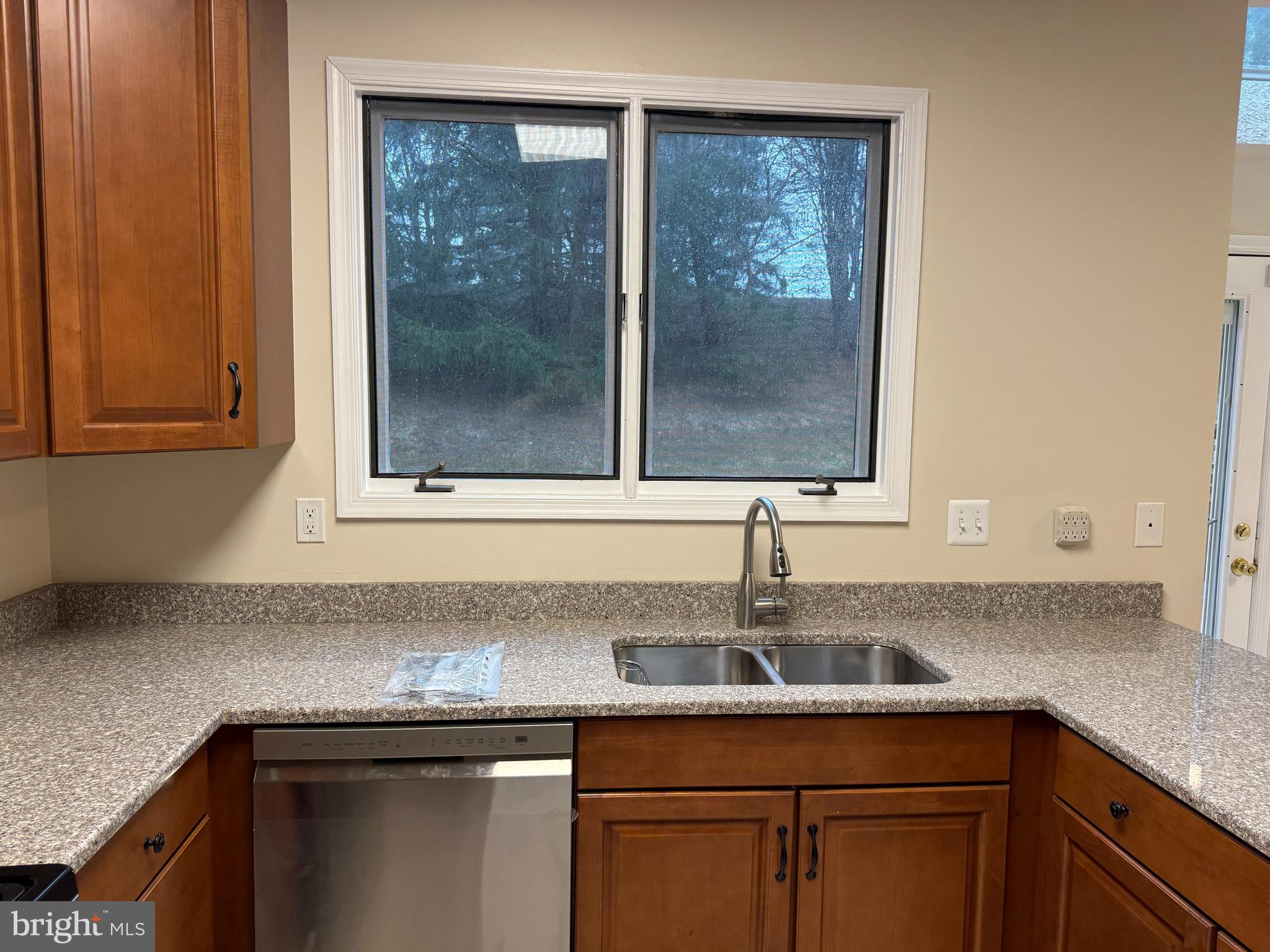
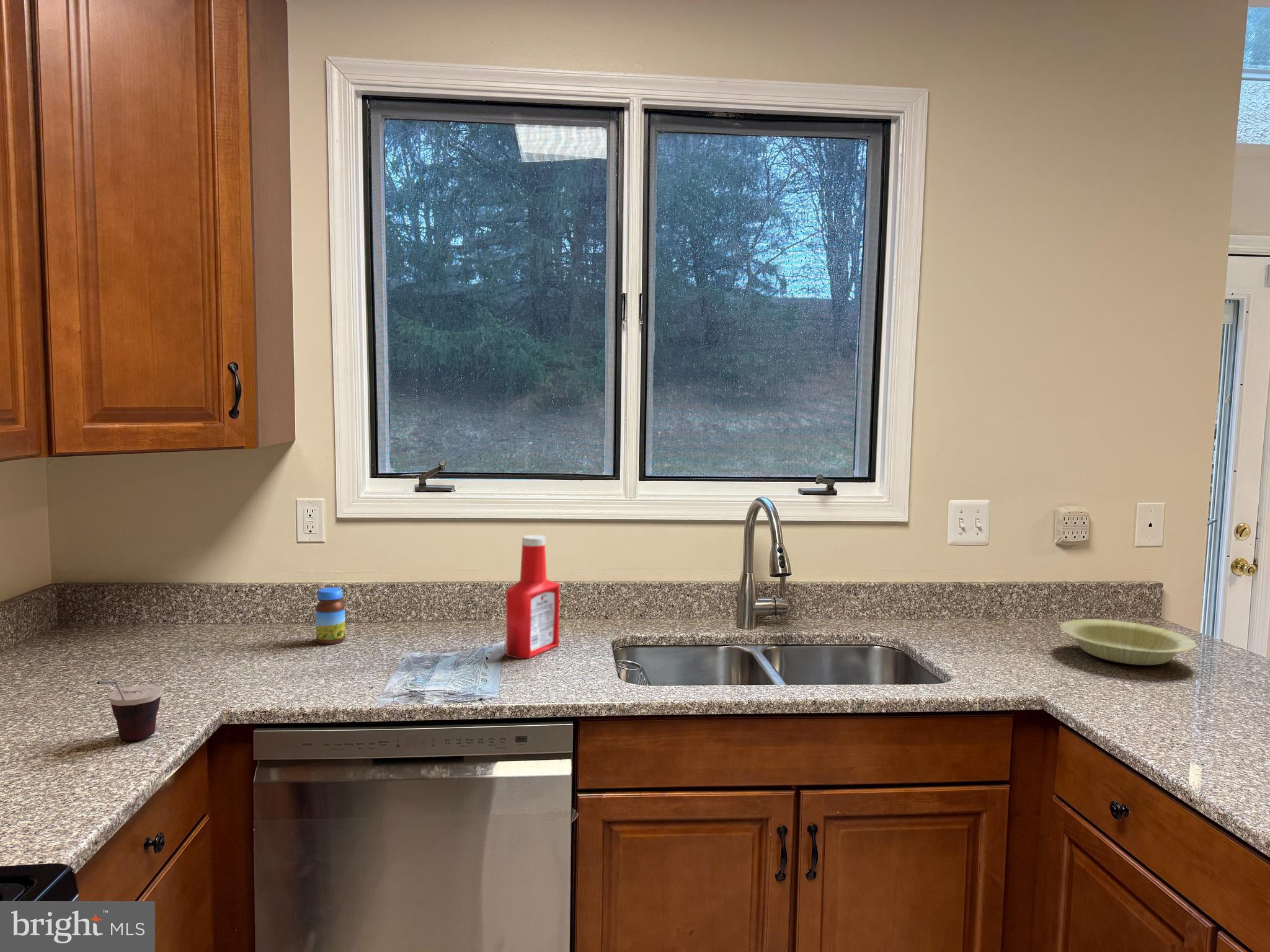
+ cup [97,680,162,741]
+ bowl [1059,619,1197,666]
+ jar [315,587,346,645]
+ soap bottle [505,534,560,659]
